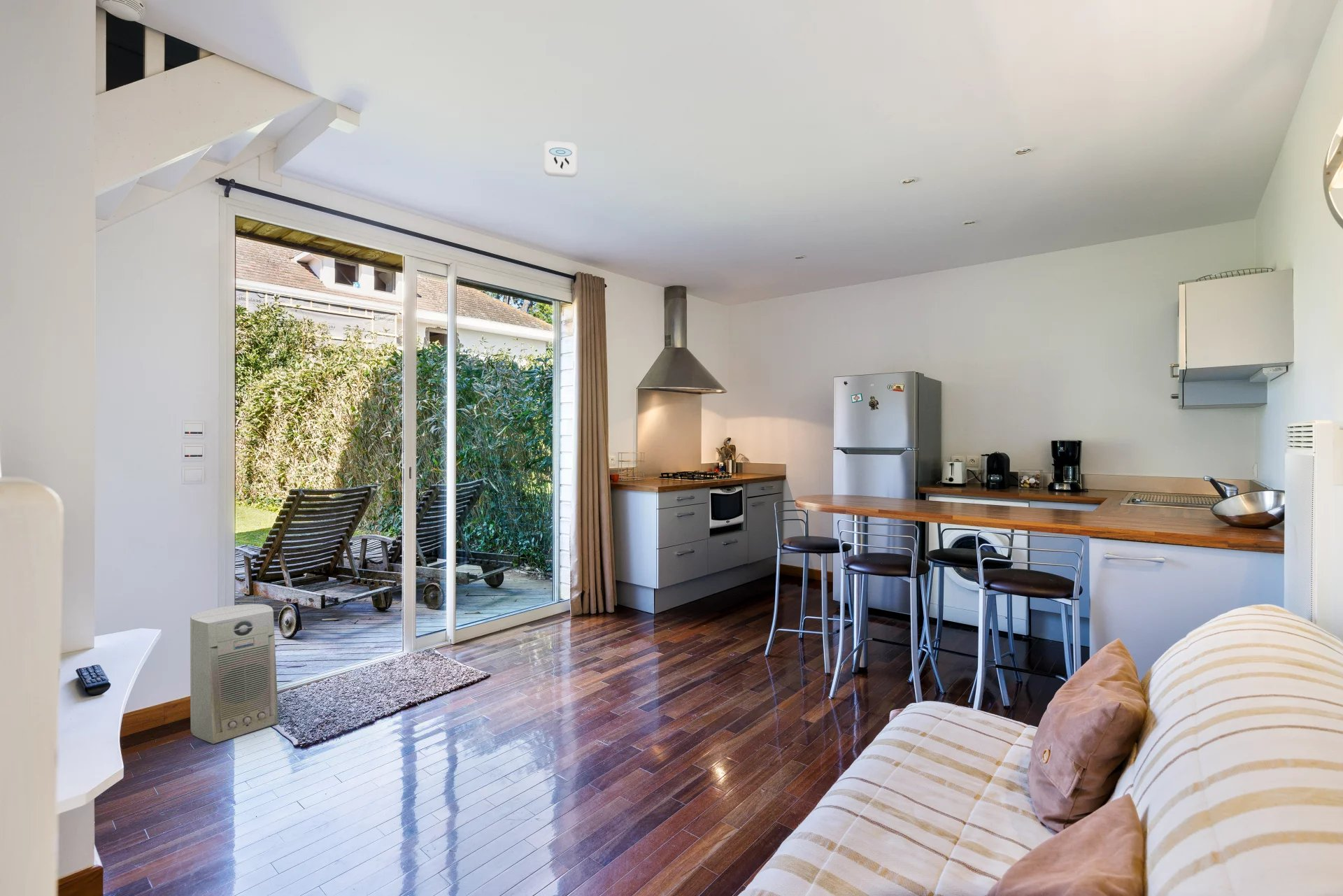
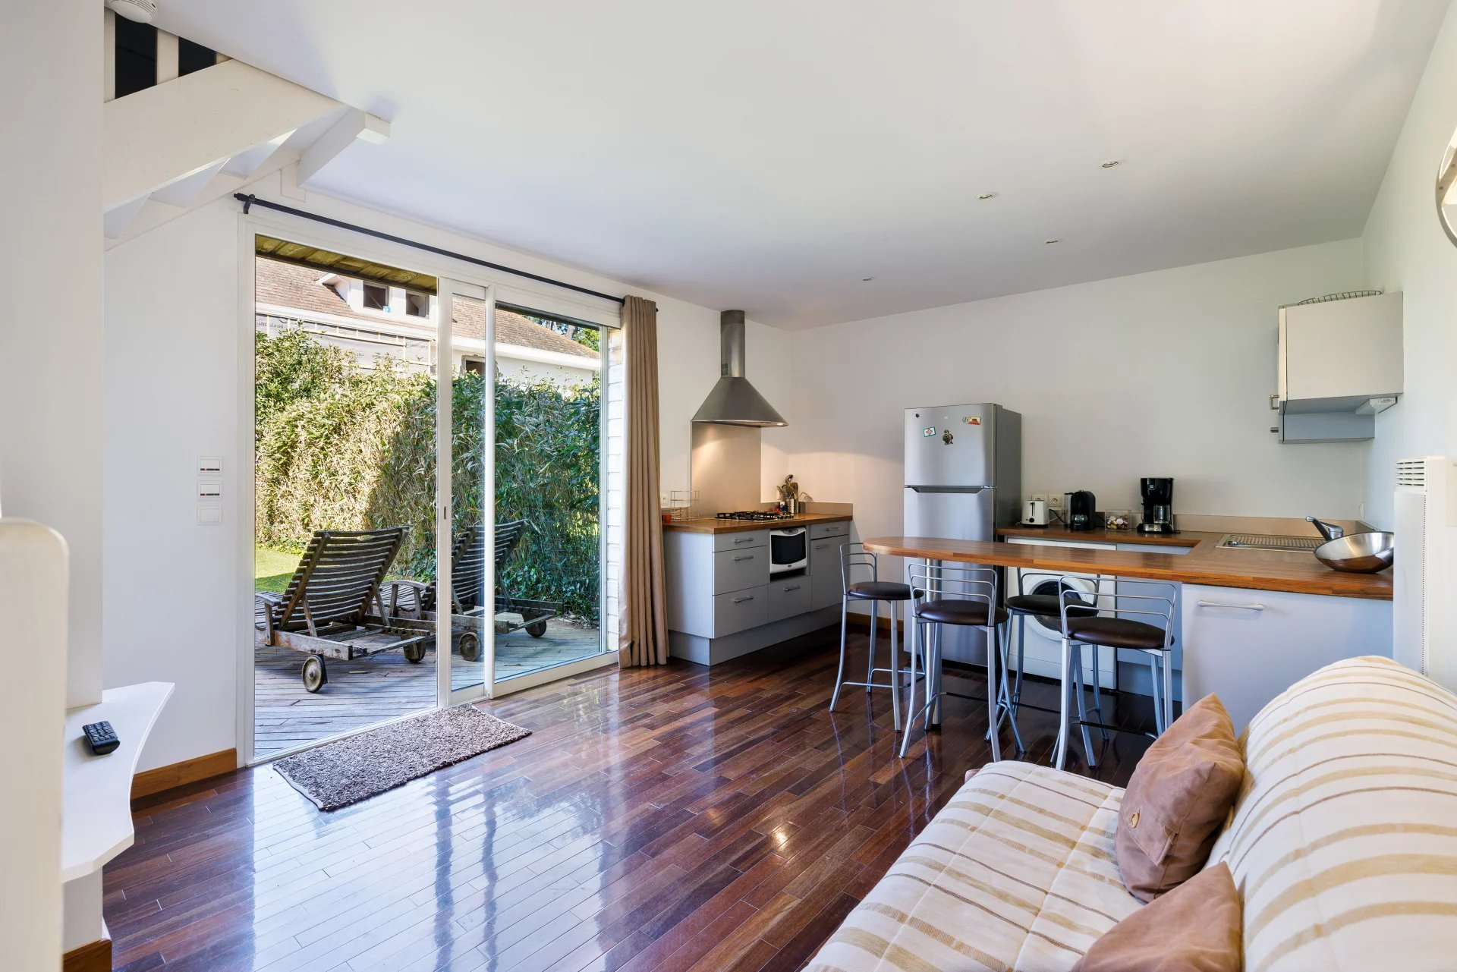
- smoke detector [543,141,578,178]
- fan [190,604,279,744]
